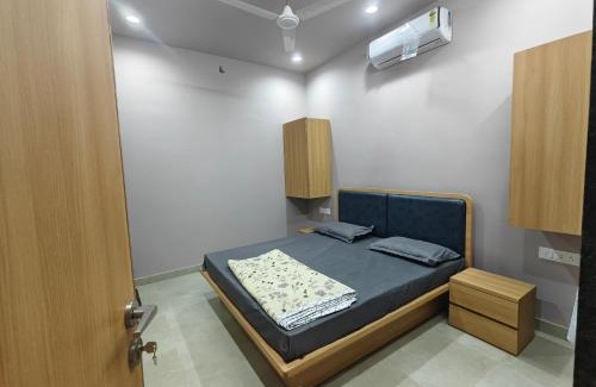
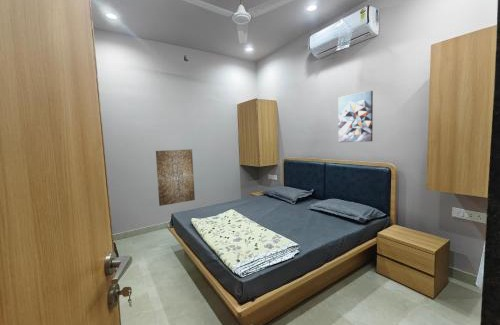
+ wall art [155,148,196,207]
+ wall art [337,90,374,143]
